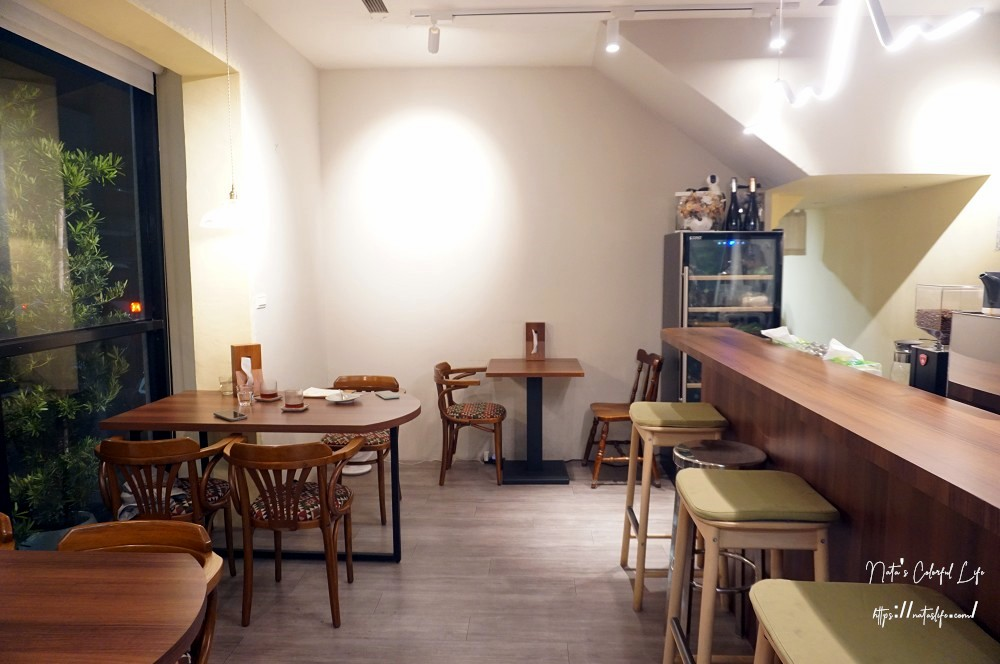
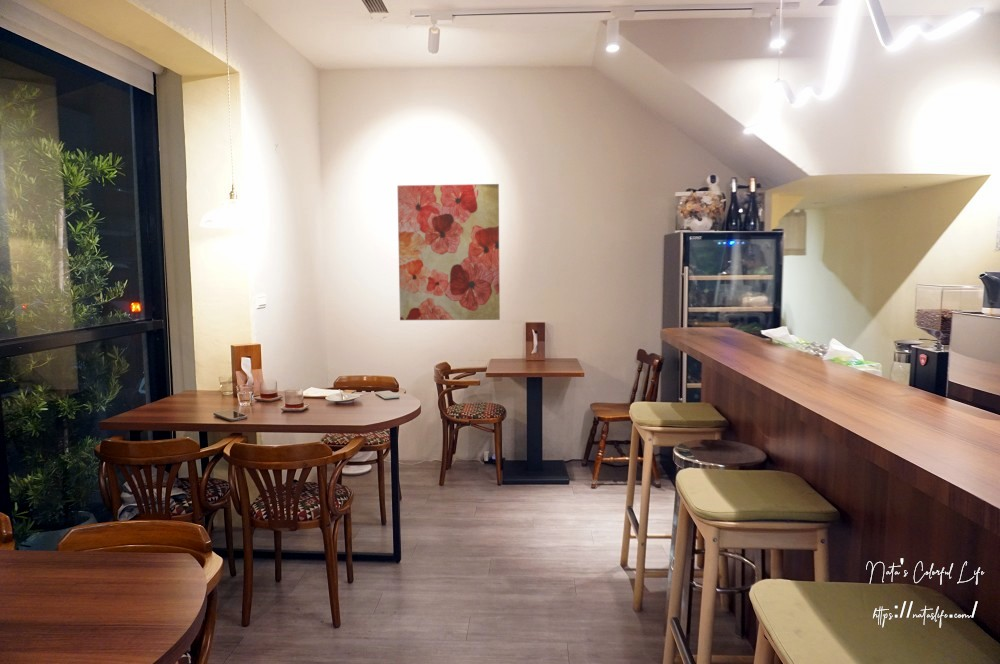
+ wall art [396,183,501,321]
